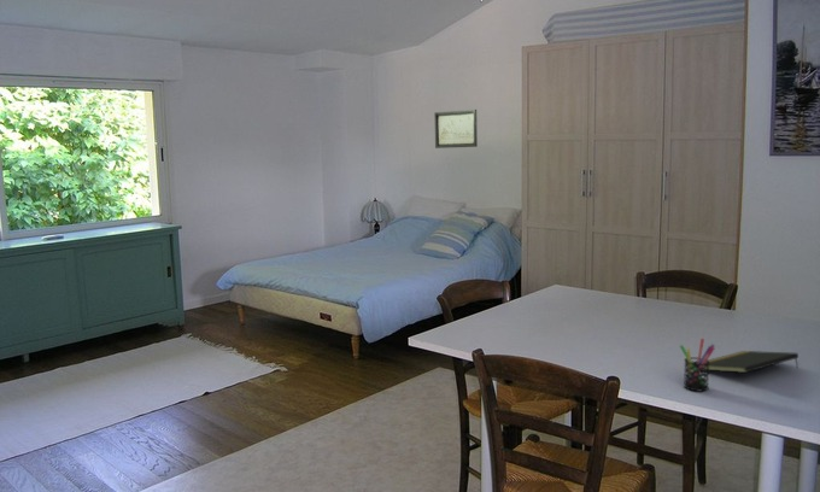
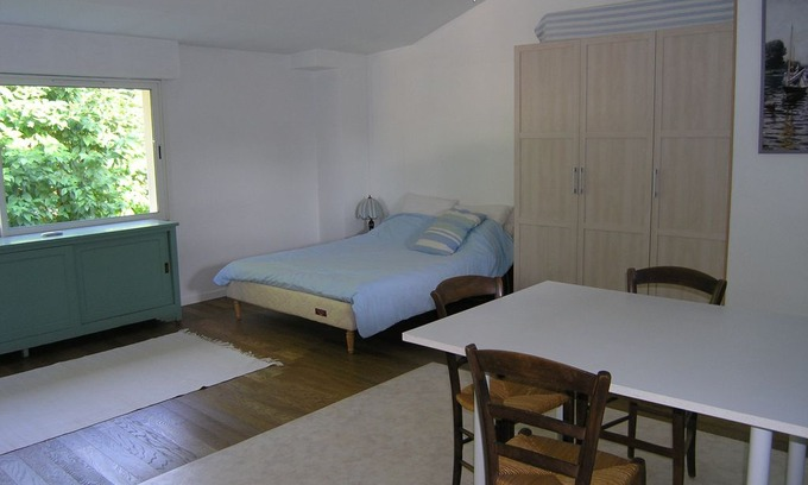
- pen holder [679,338,716,392]
- notepad [703,350,800,374]
- wall art [434,109,479,150]
